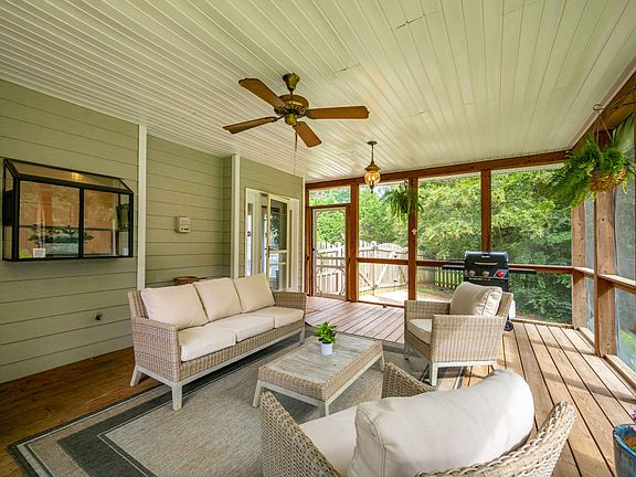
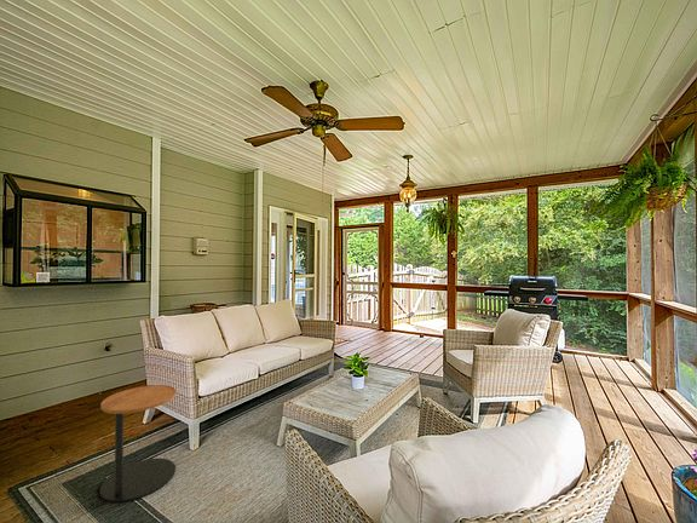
+ side table [99,384,177,502]
